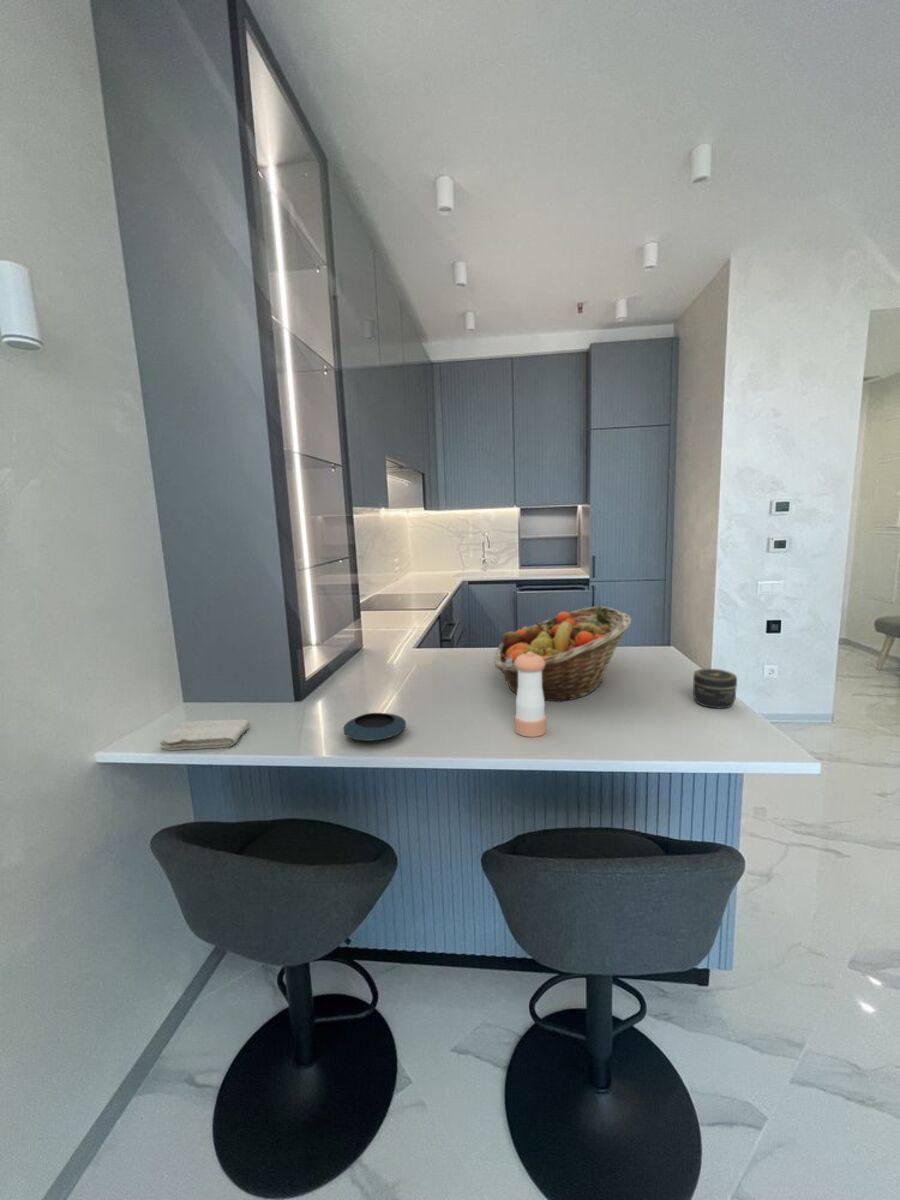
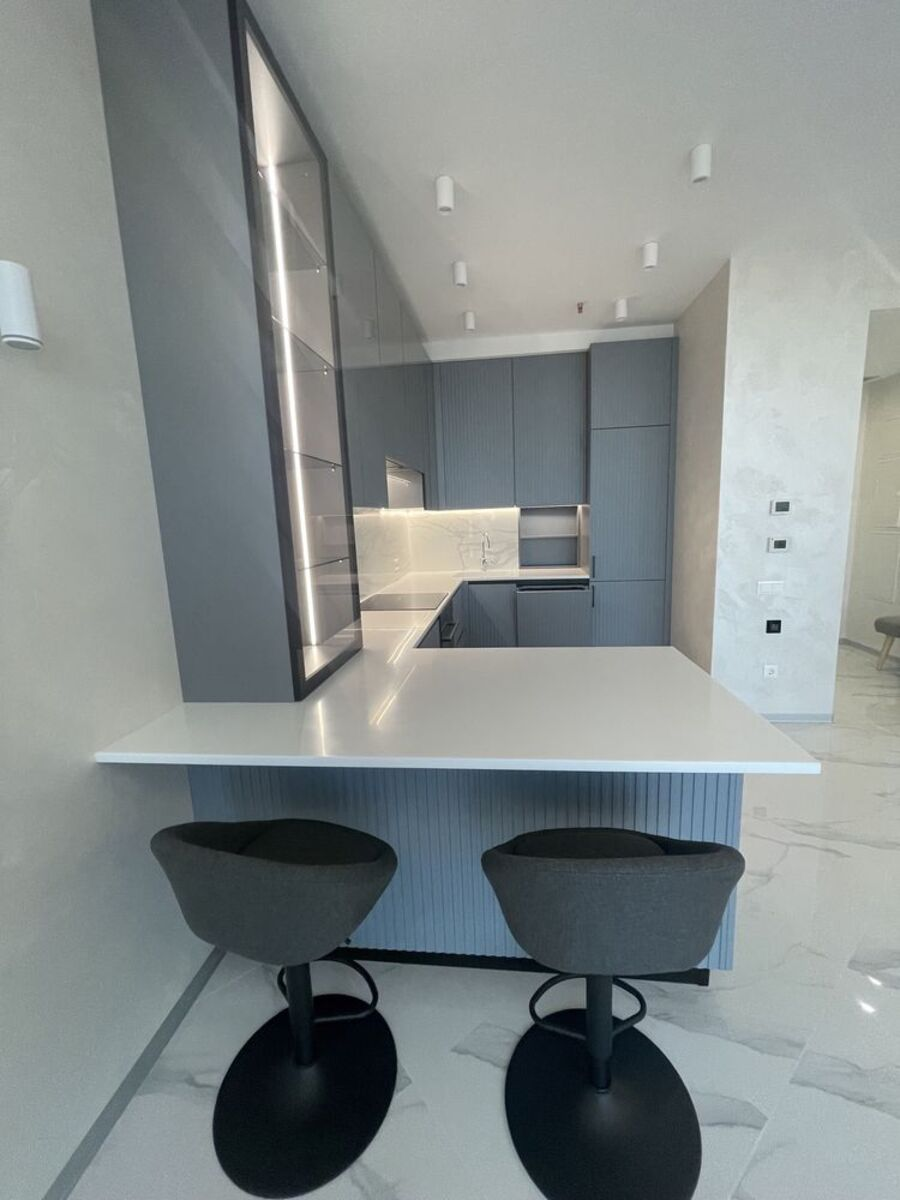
- saucer [342,712,407,742]
- pepper shaker [514,651,547,738]
- washcloth [159,719,251,751]
- fruit basket [493,605,633,703]
- jar [692,668,738,710]
